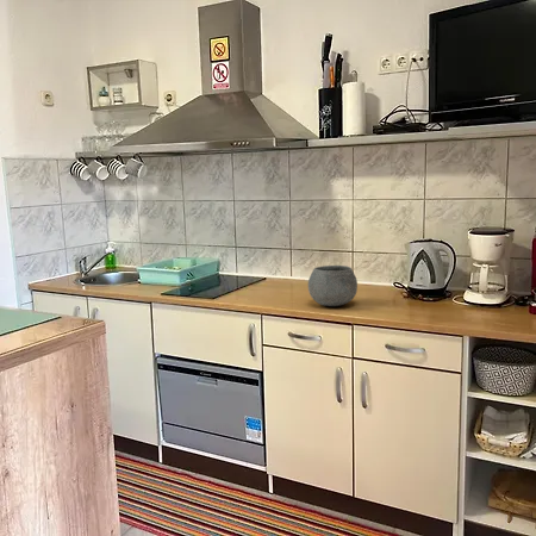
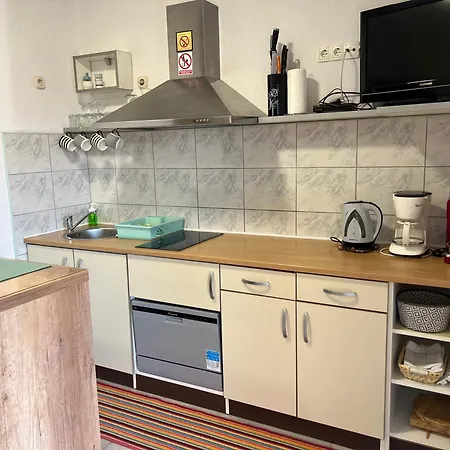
- bowl [307,264,359,307]
